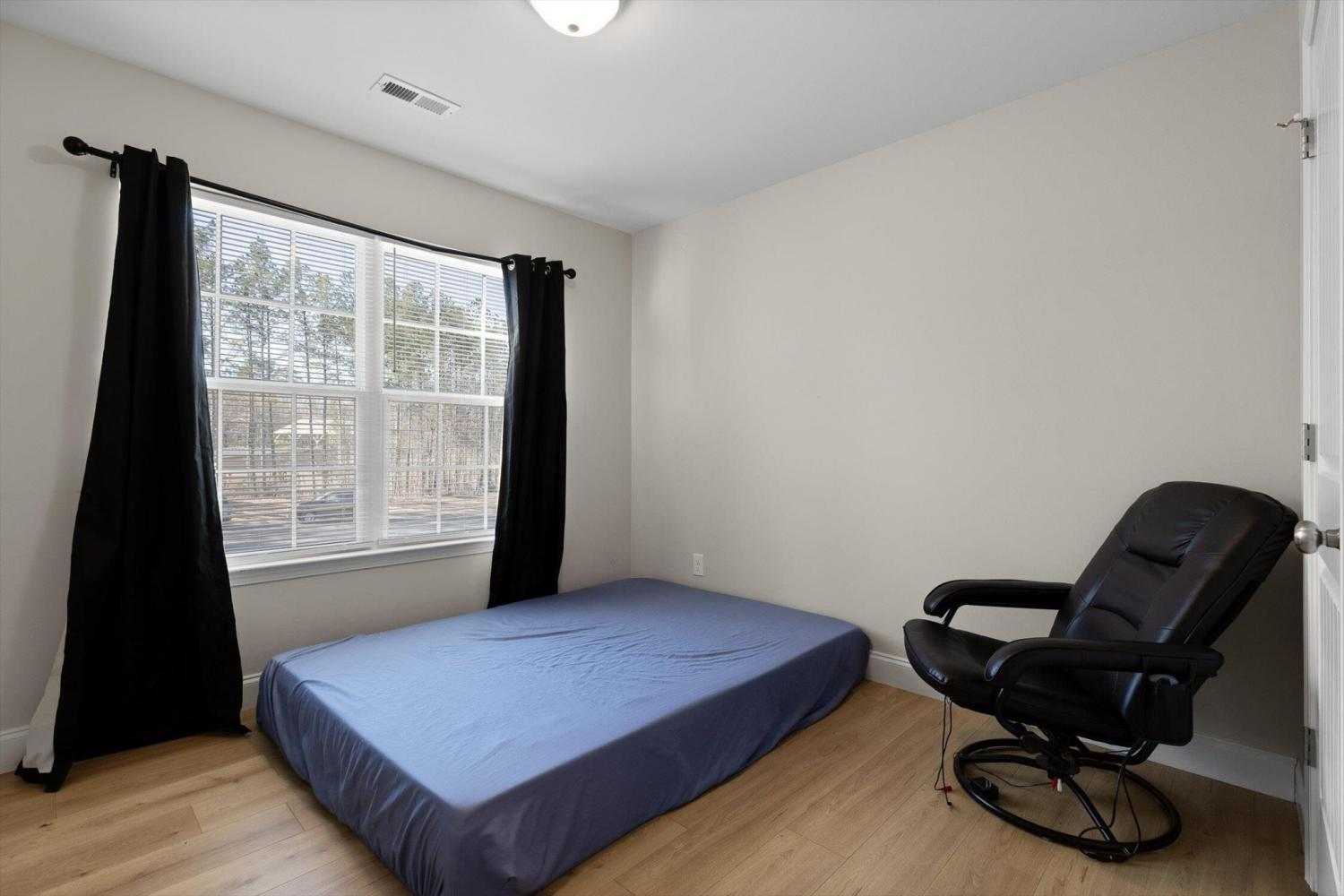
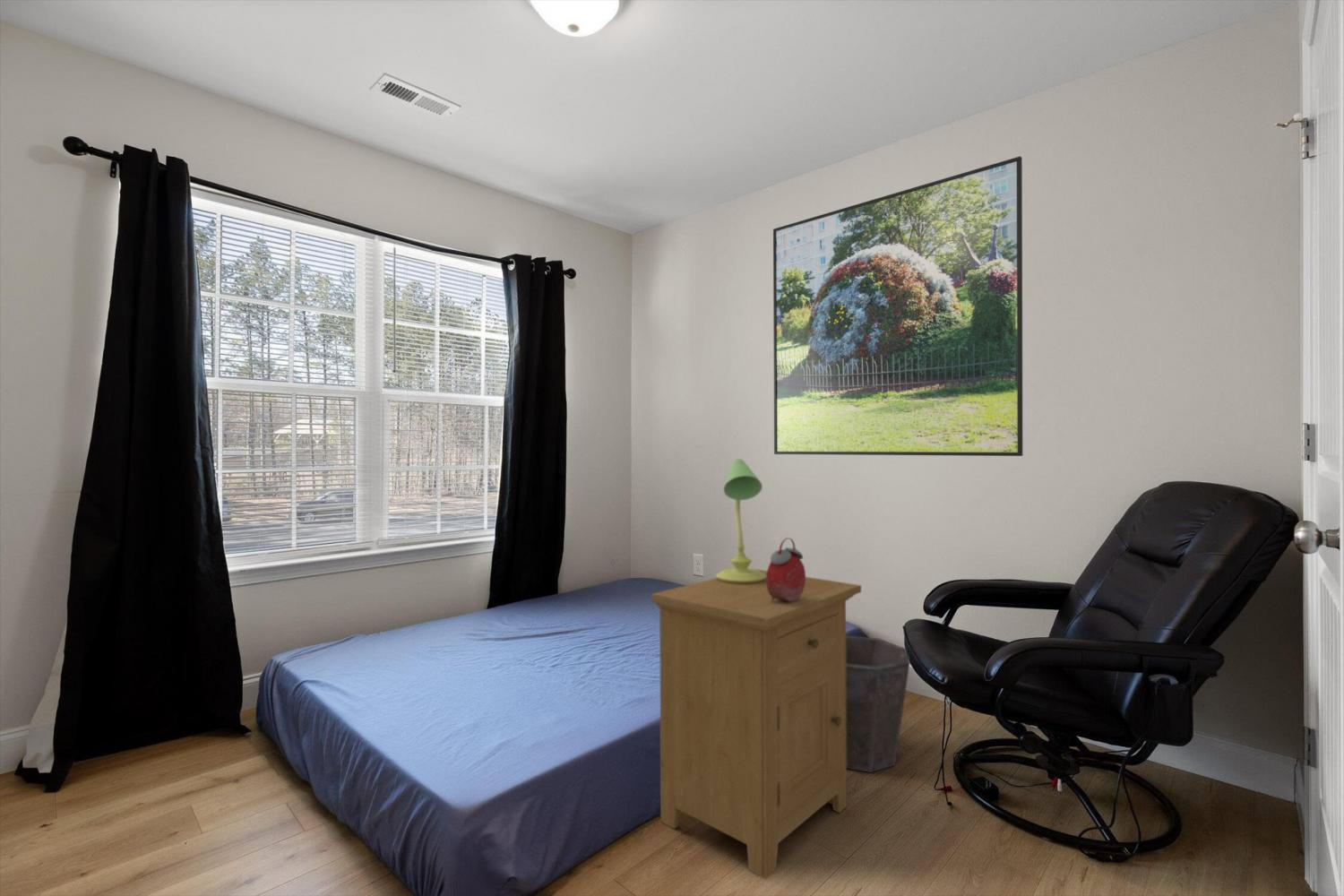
+ table lamp [715,458,766,584]
+ waste bin [846,634,910,773]
+ alarm clock [766,537,806,602]
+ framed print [772,156,1024,457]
+ nightstand [650,568,862,879]
